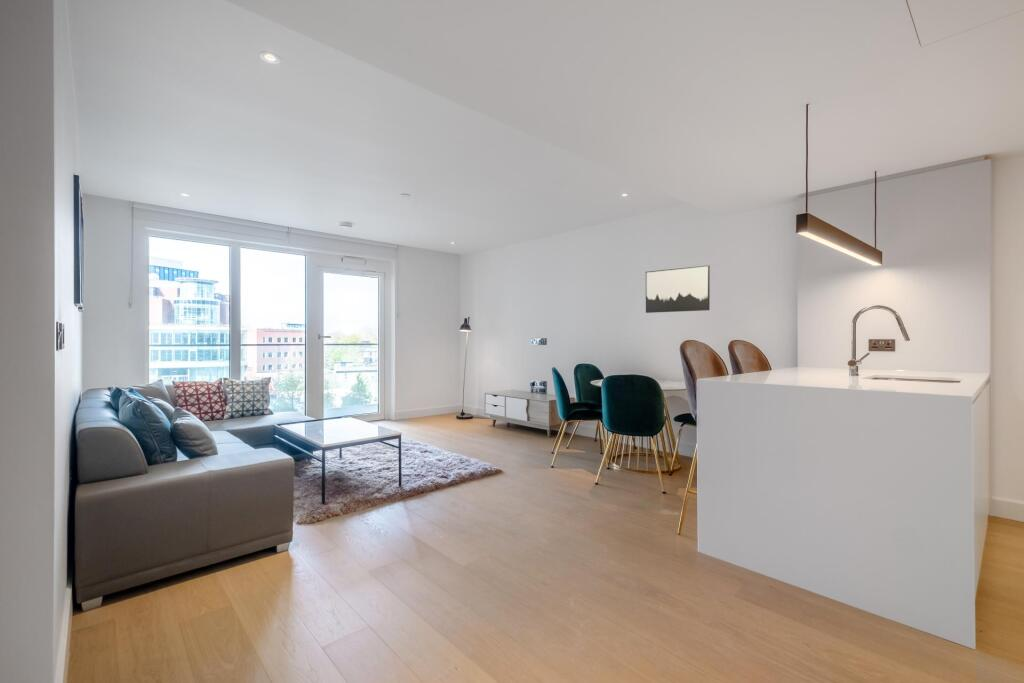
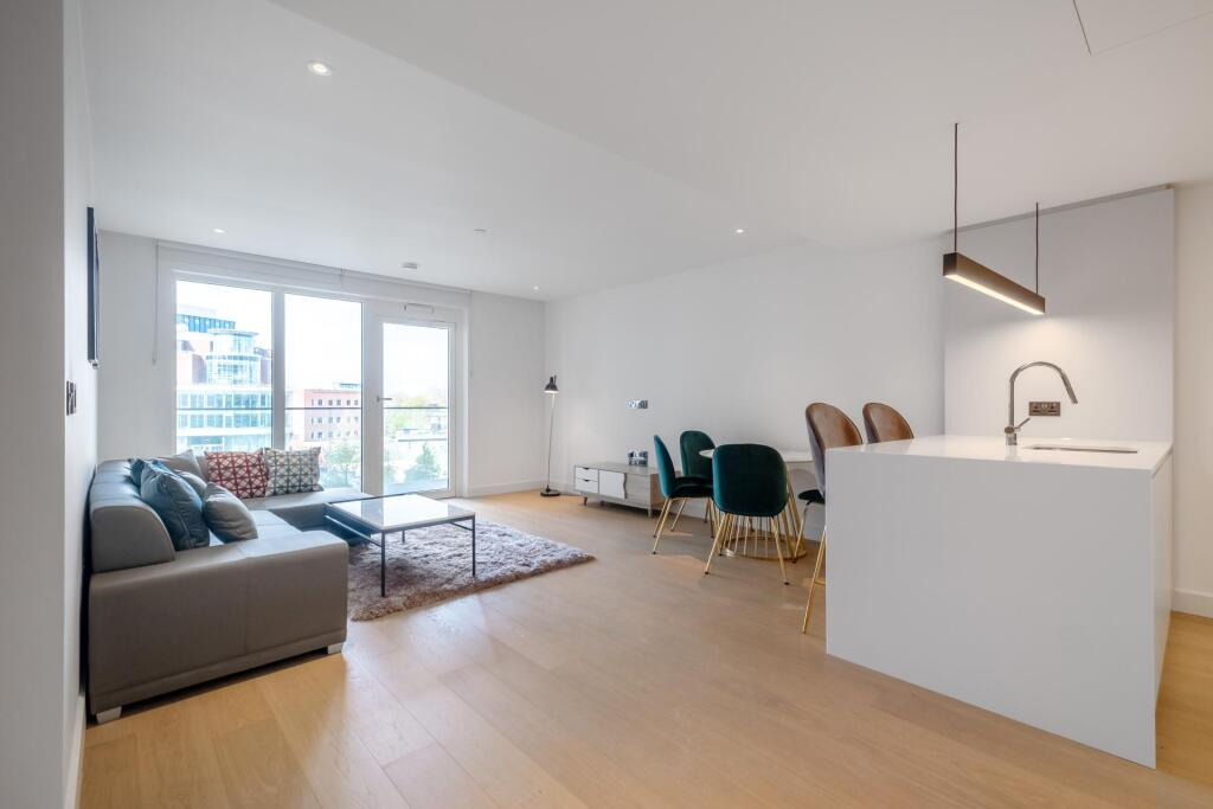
- wall art [645,264,711,314]
